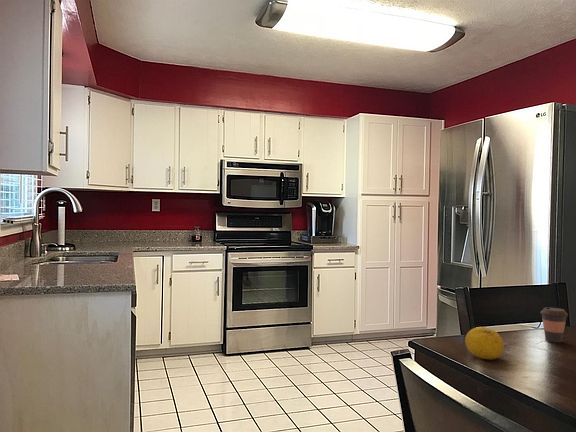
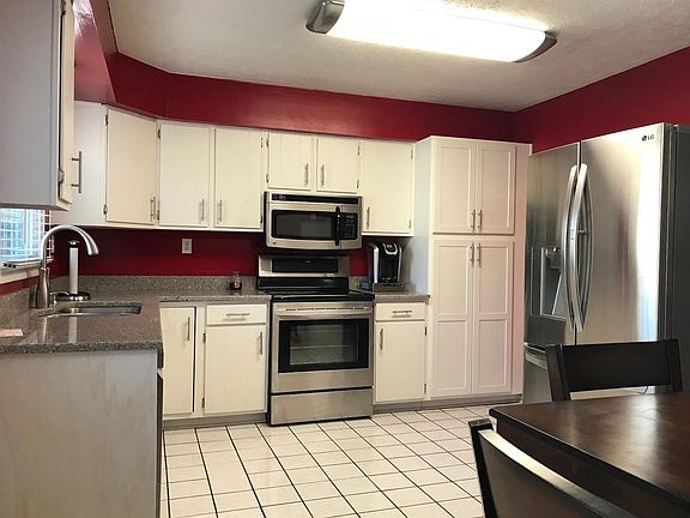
- coffee cup [539,307,569,344]
- fruit [464,326,505,360]
